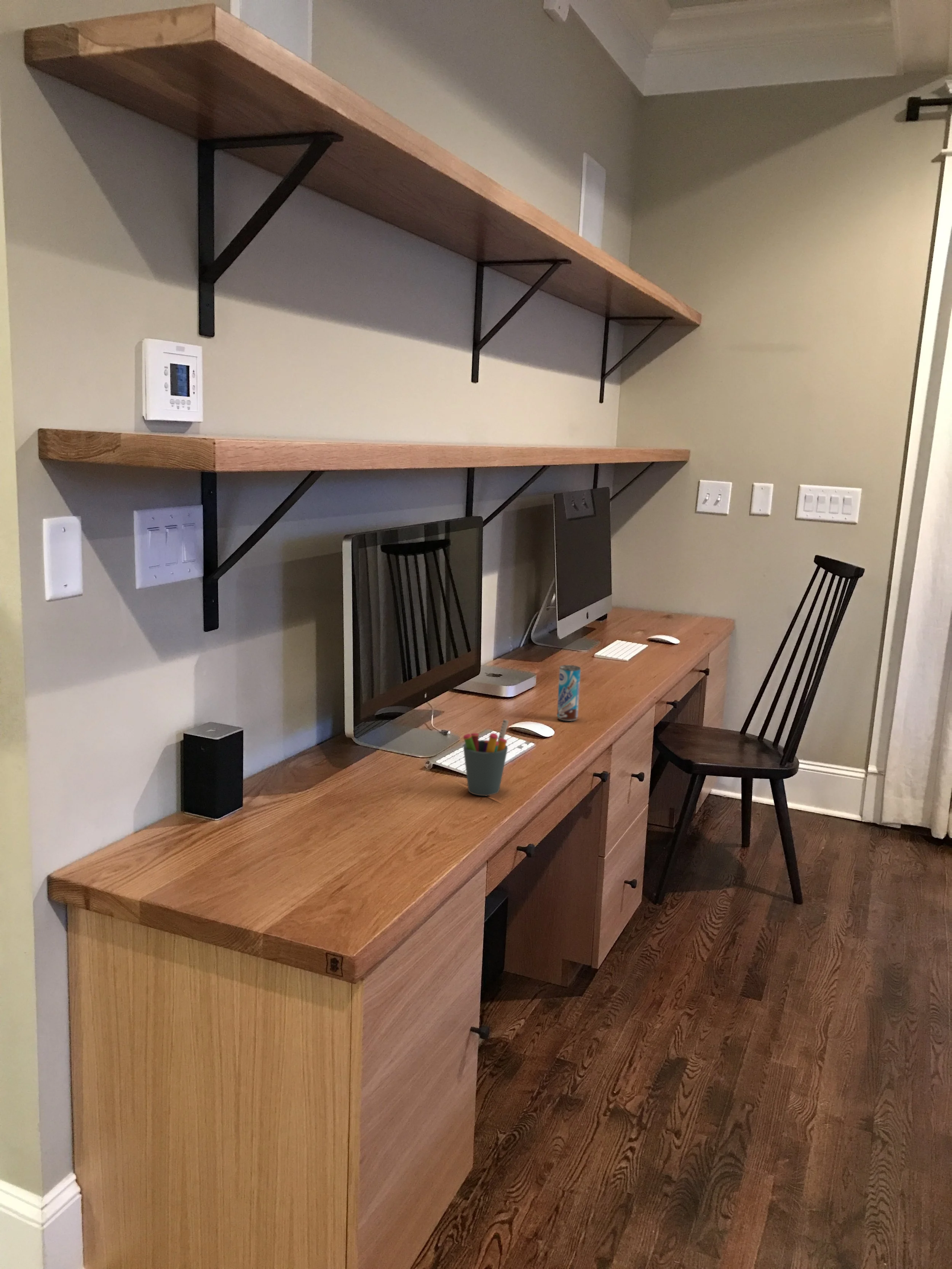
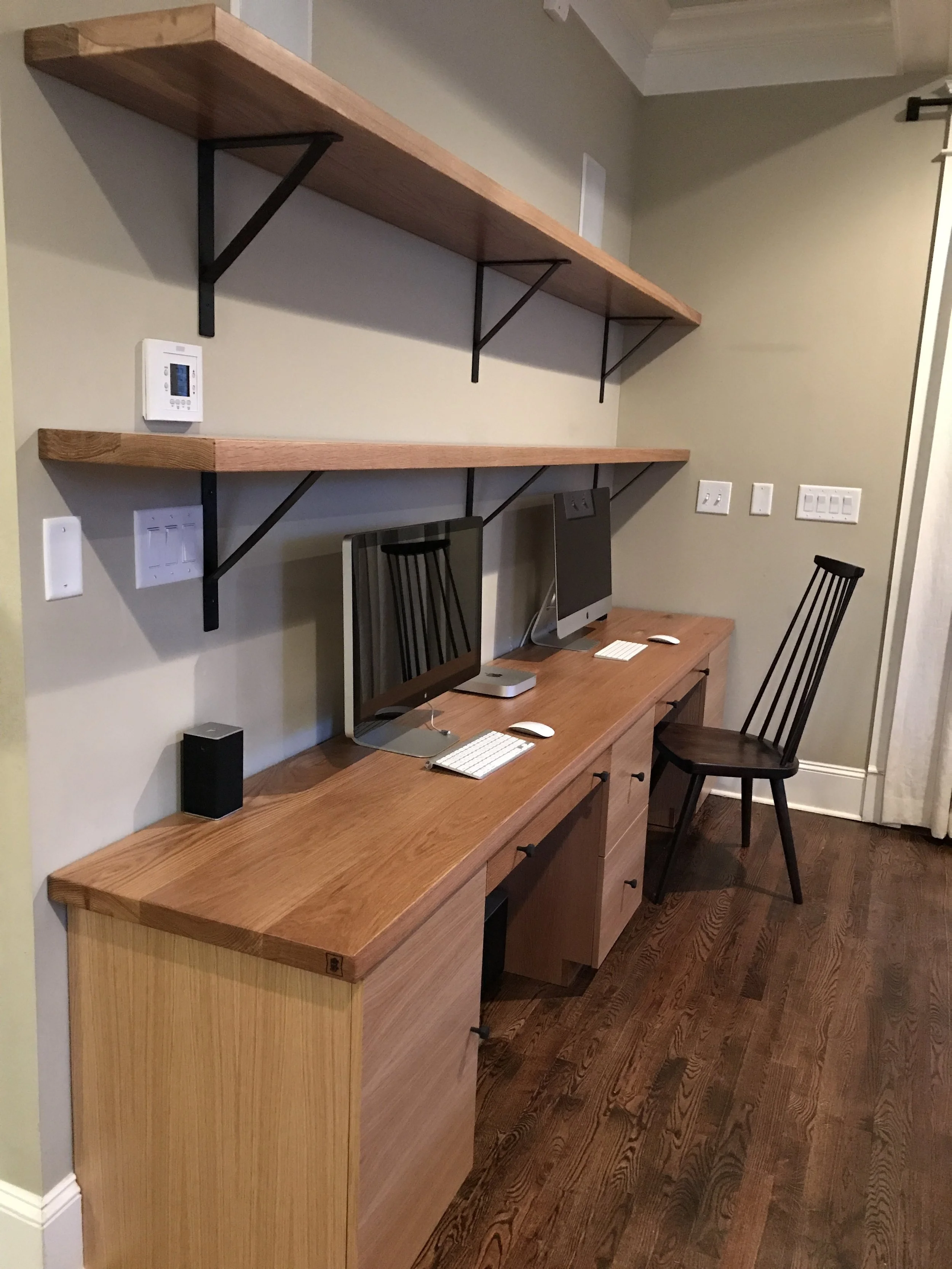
- pen holder [463,719,509,797]
- beverage can [557,664,581,721]
